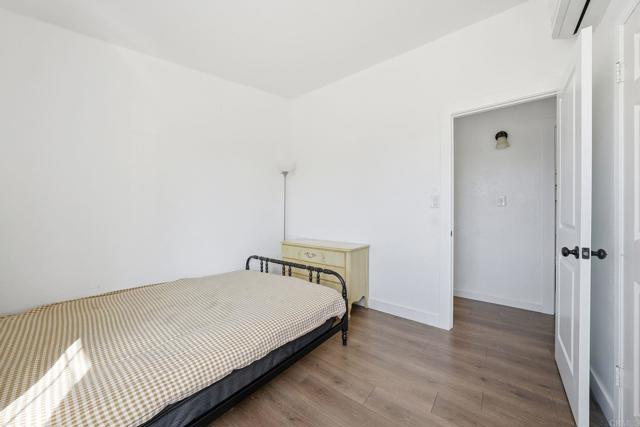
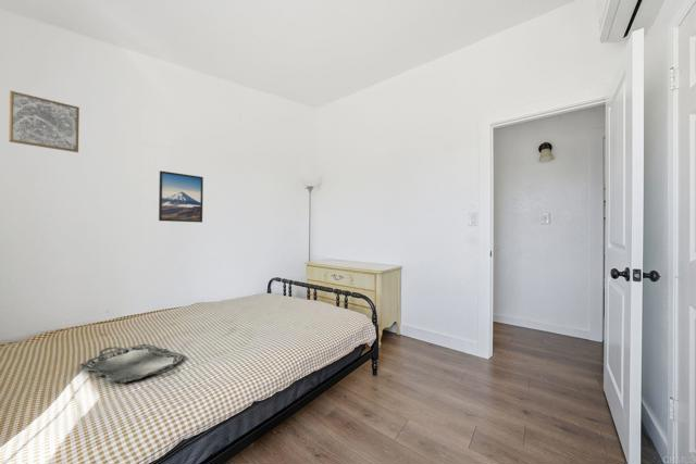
+ serving tray [79,343,186,385]
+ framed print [158,170,204,223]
+ wall art [8,89,80,153]
